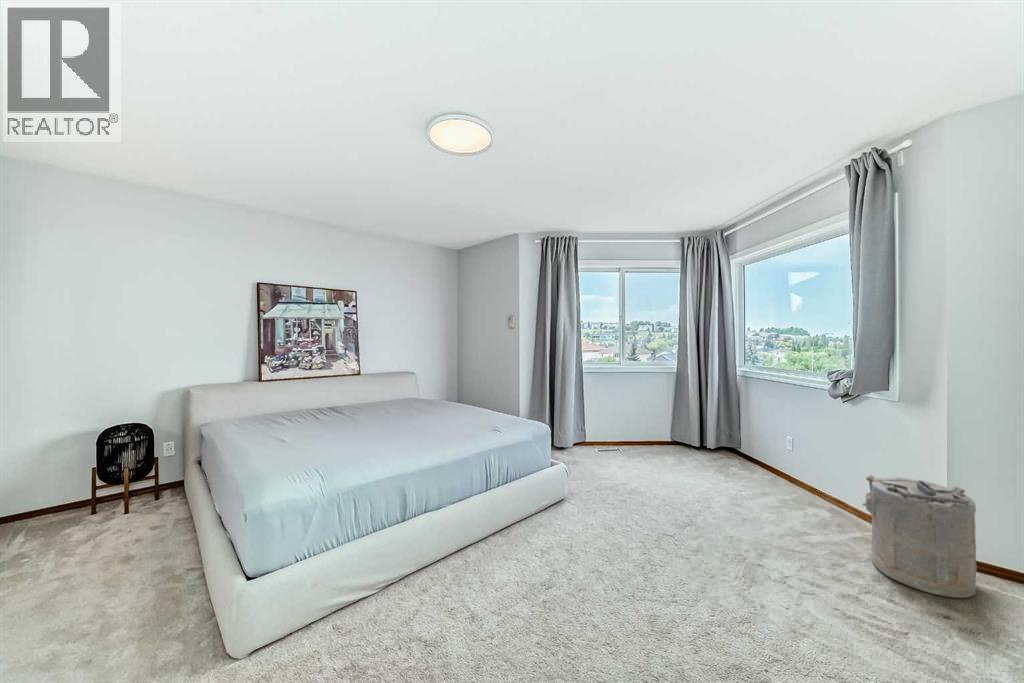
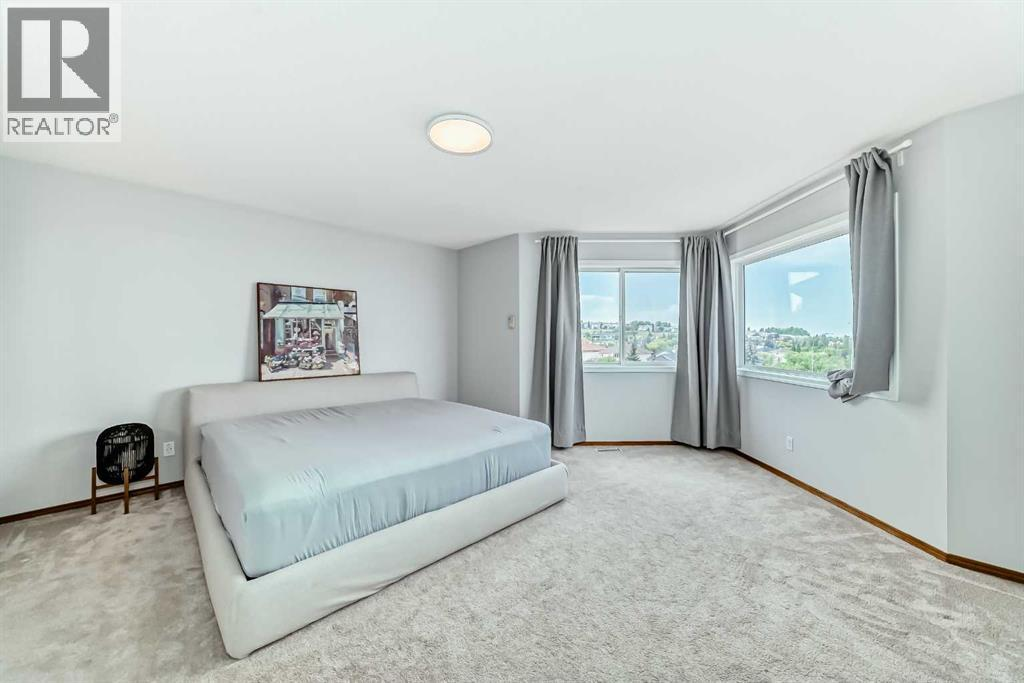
- laundry hamper [862,474,978,599]
